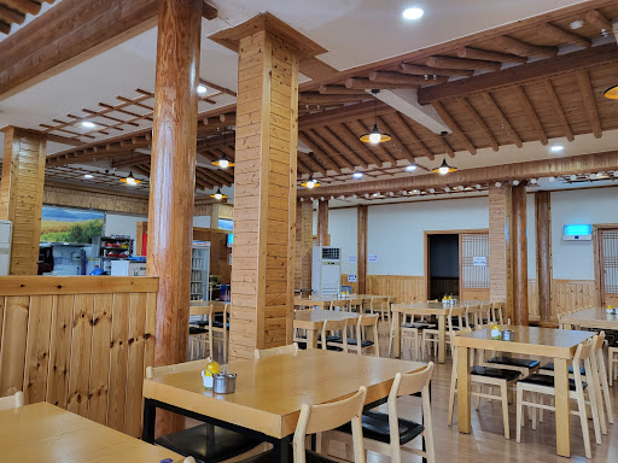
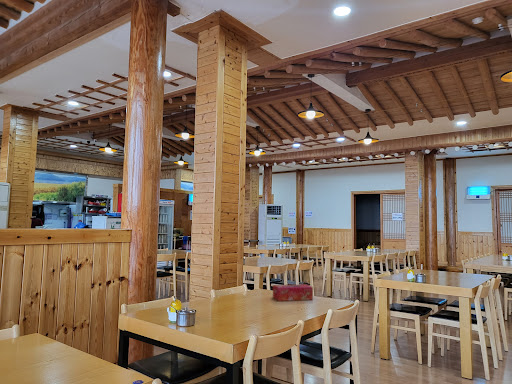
+ tissue box [272,283,314,302]
